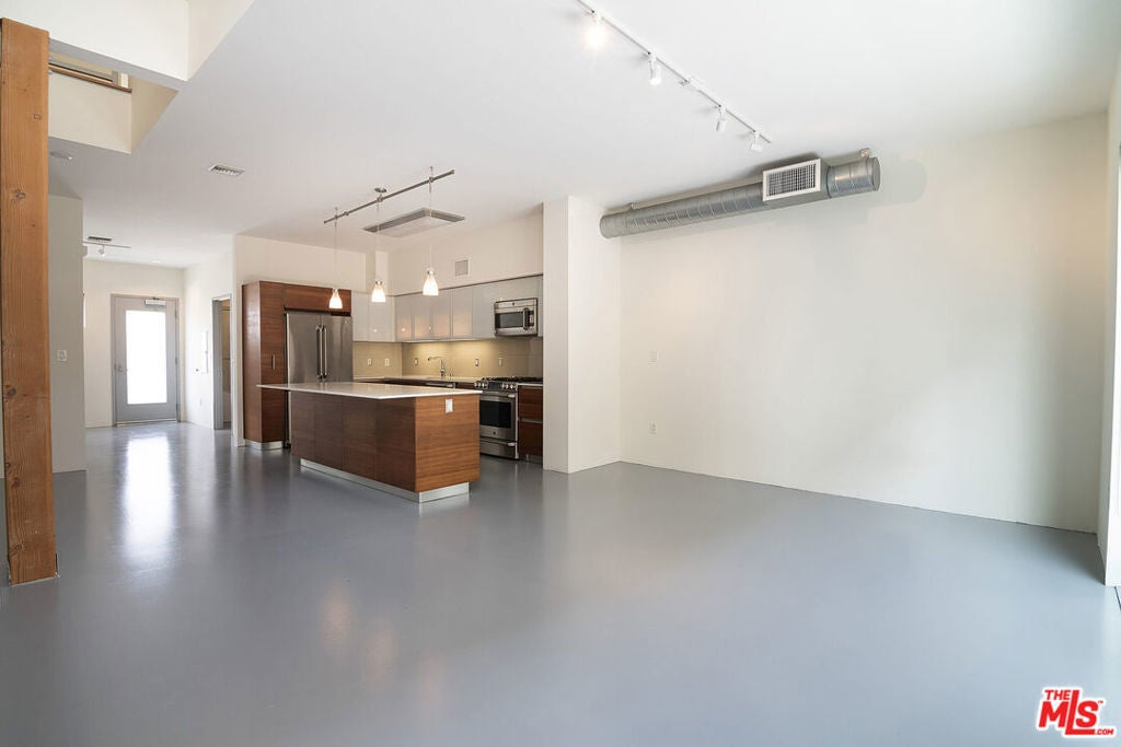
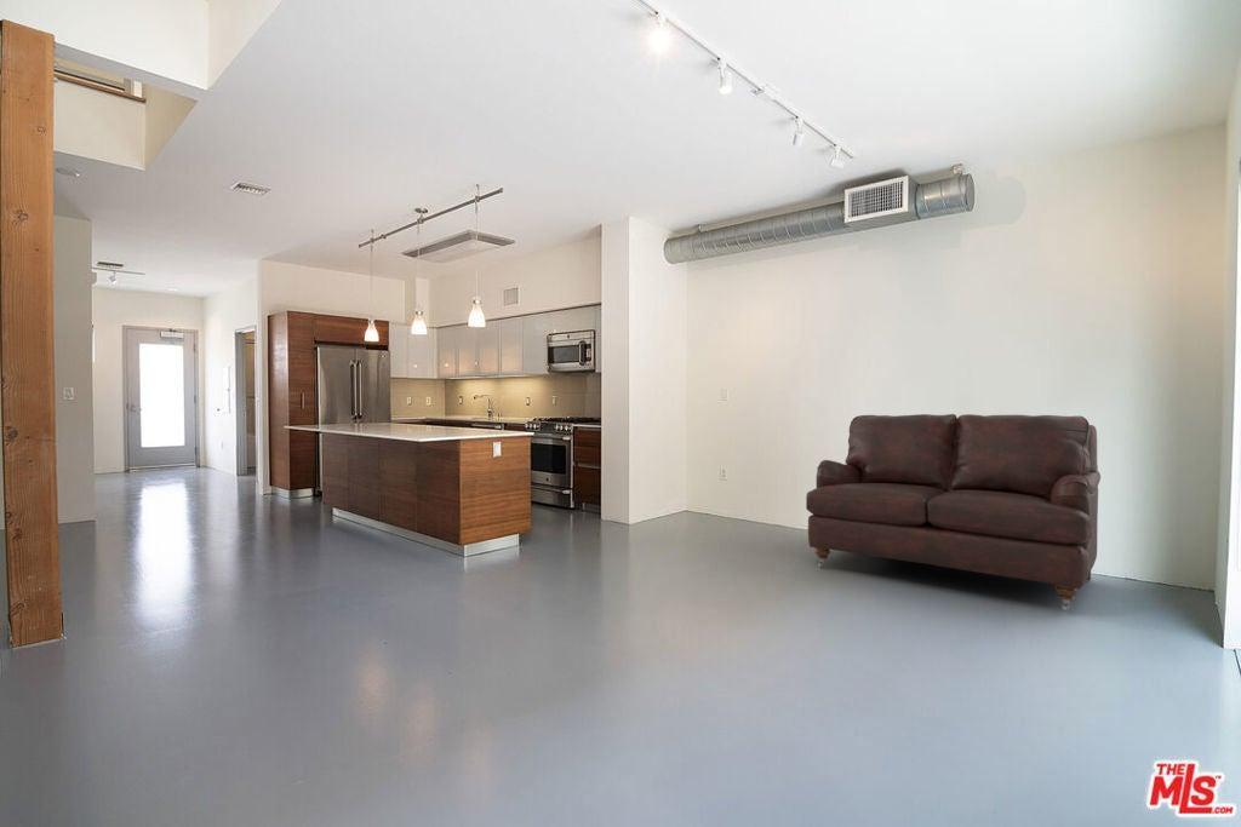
+ sofa [805,413,1102,613]
